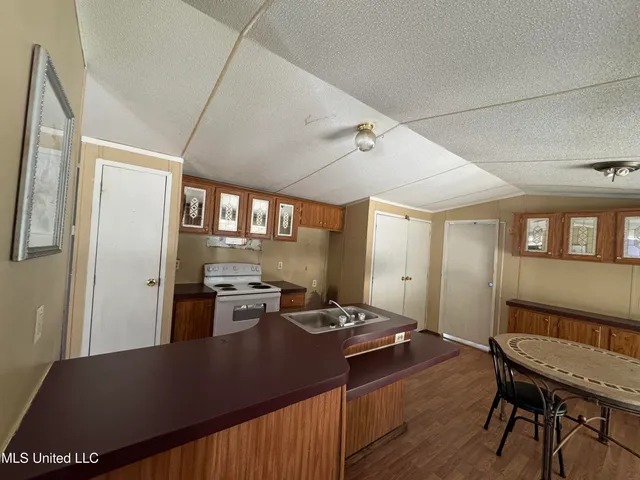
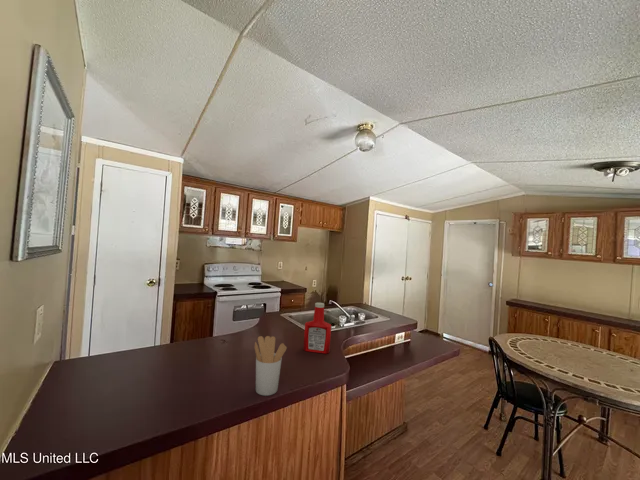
+ soap bottle [302,302,332,355]
+ utensil holder [254,335,288,397]
